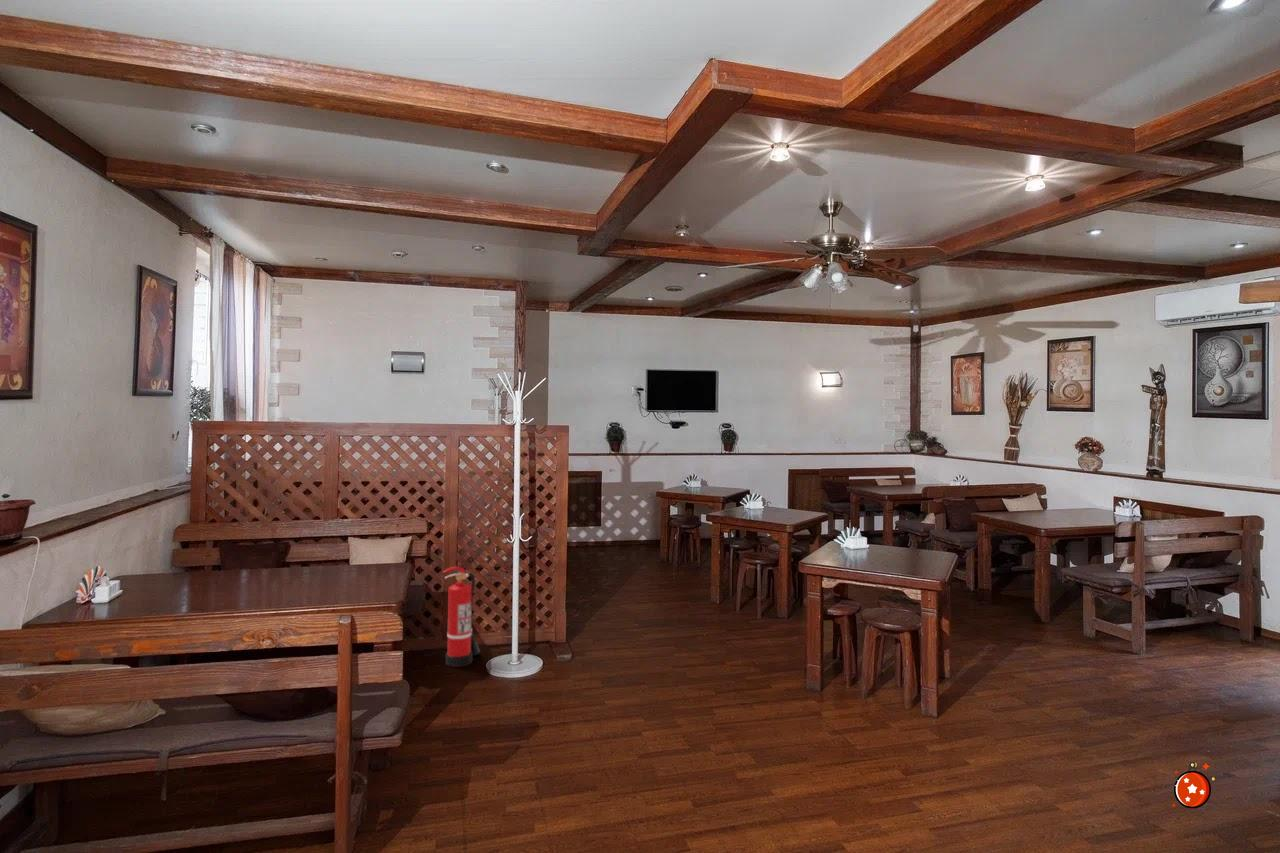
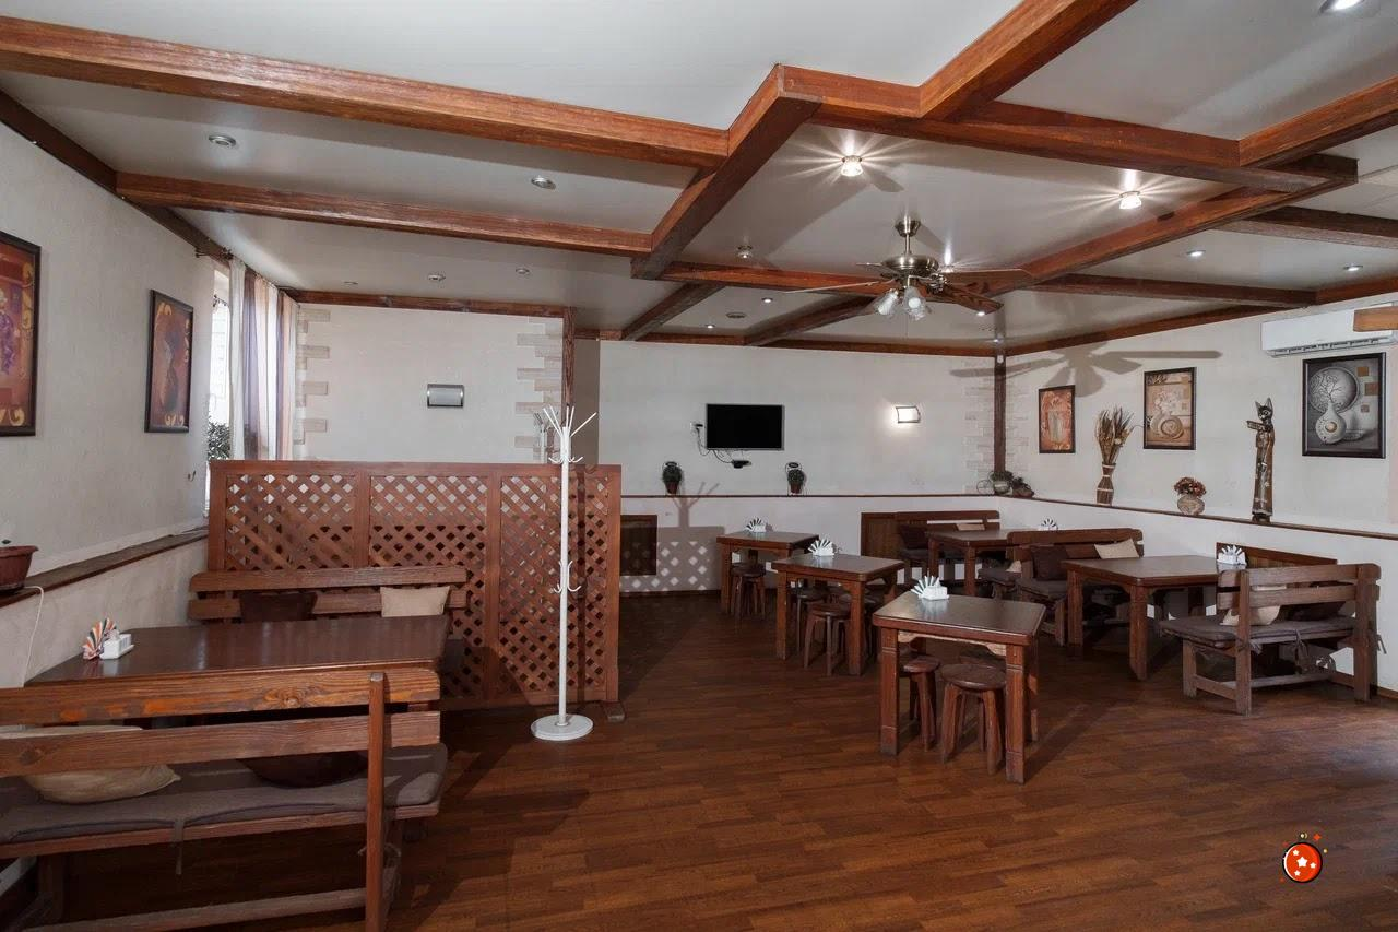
- fire extinguisher [442,566,481,668]
